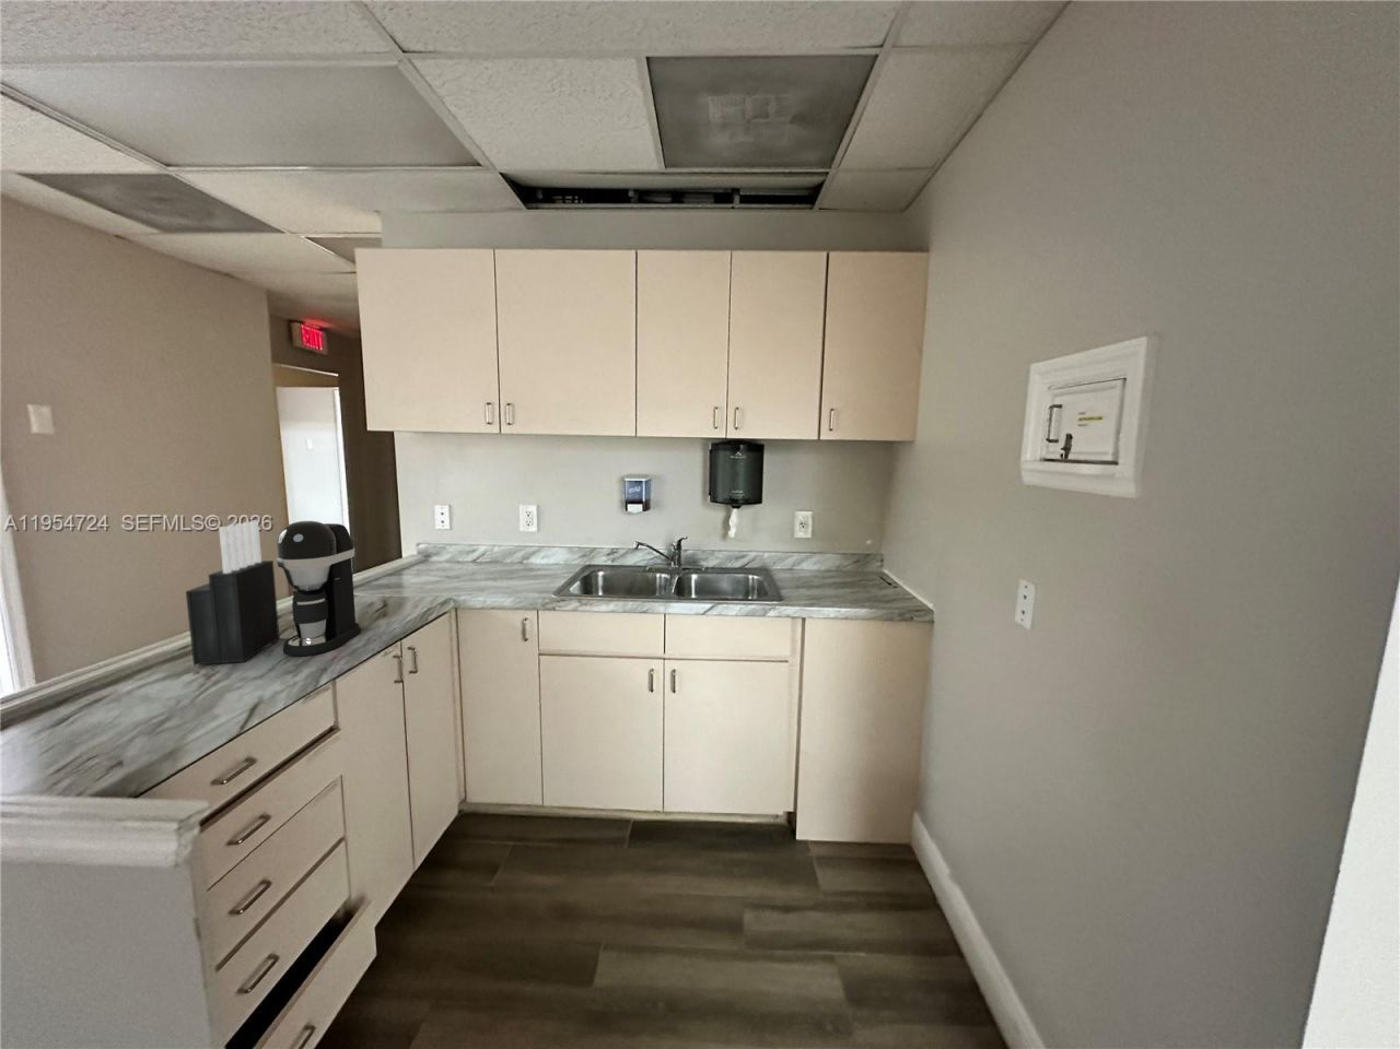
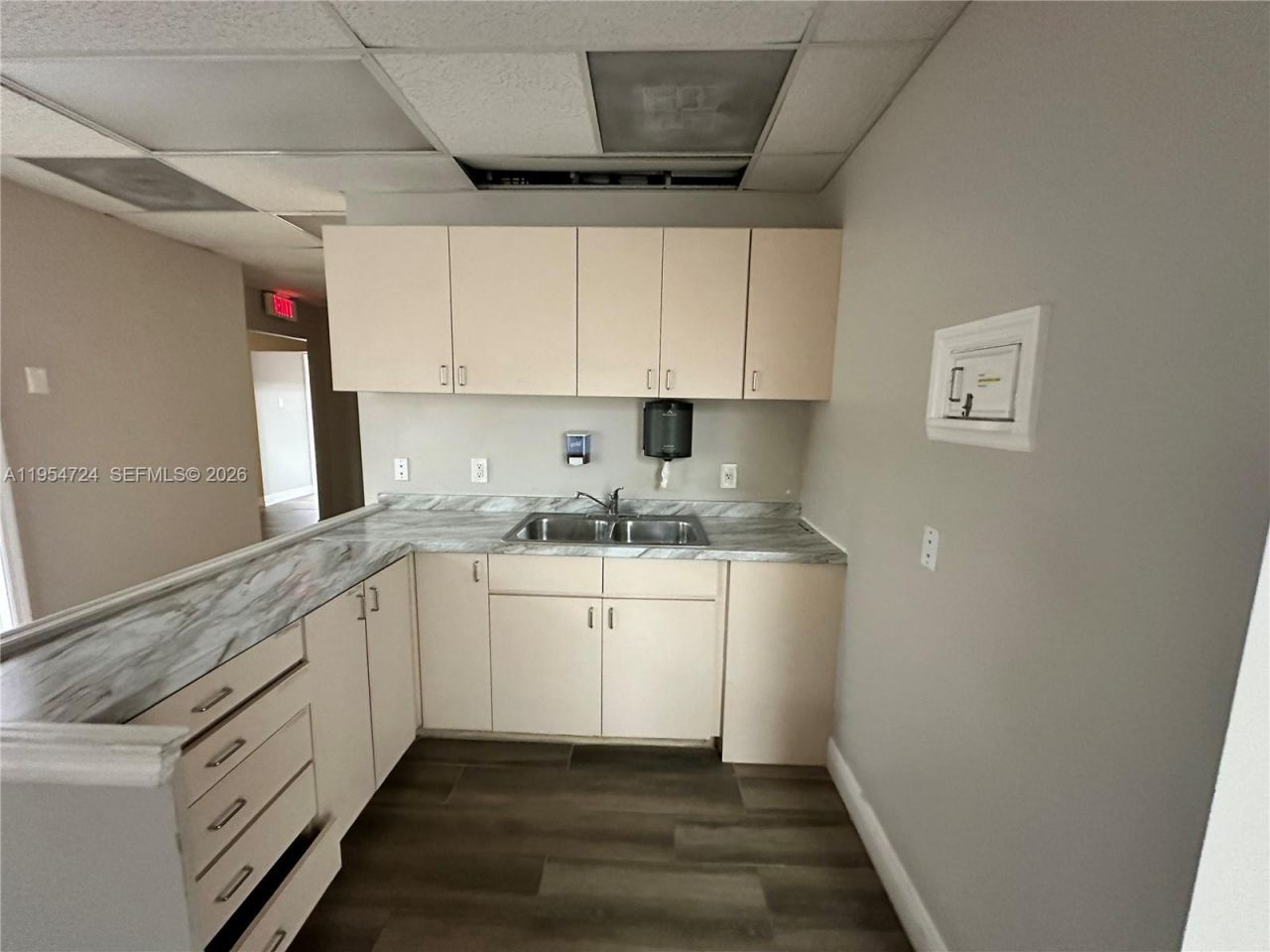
- knife block [185,519,281,667]
- coffee maker [276,520,362,657]
